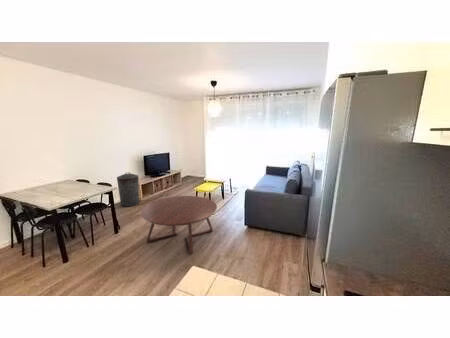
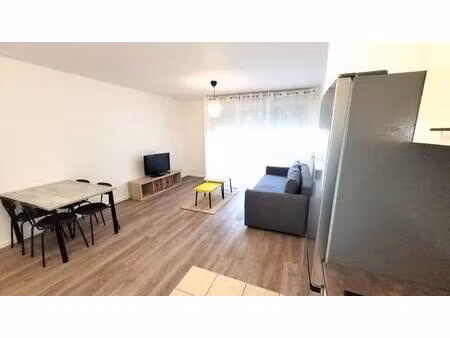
- trash can [116,171,140,208]
- coffee table [140,195,218,255]
